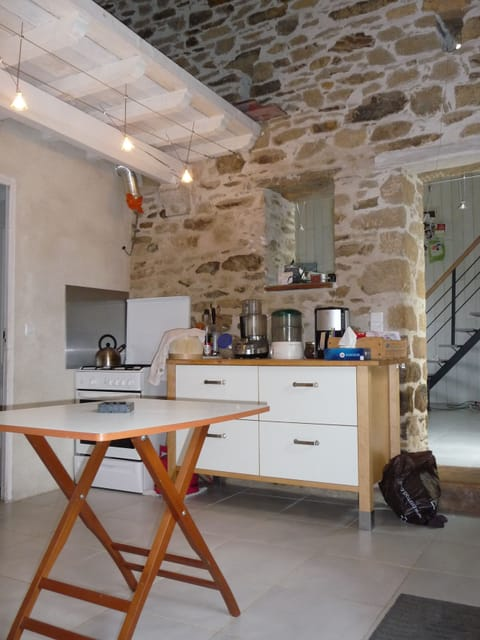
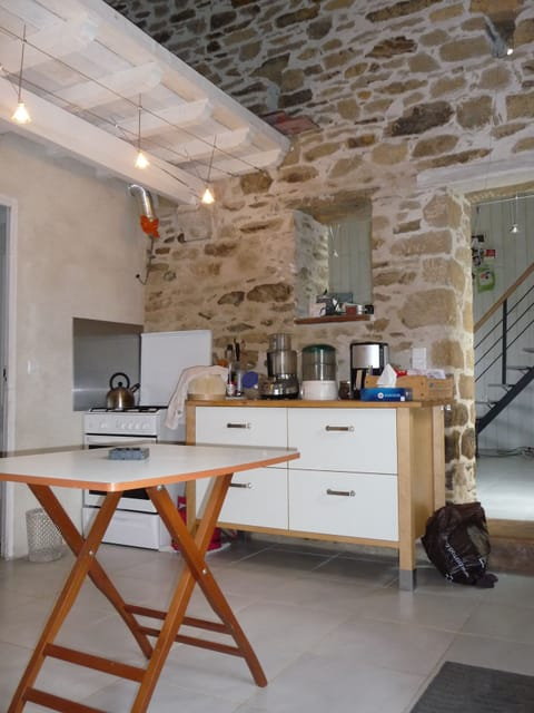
+ wastebasket [24,507,67,564]
